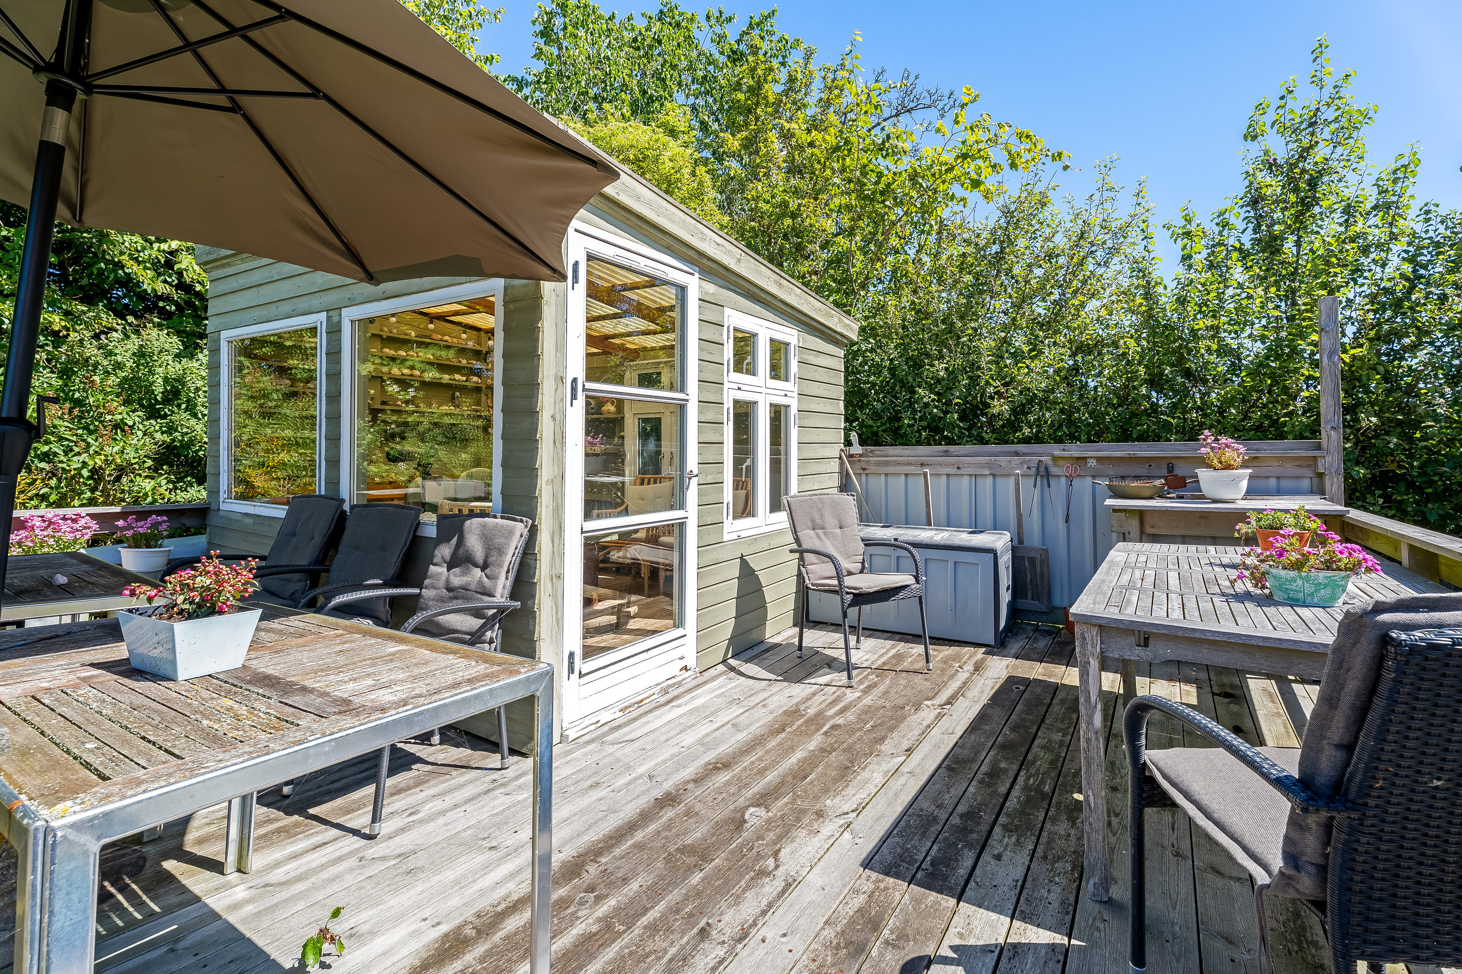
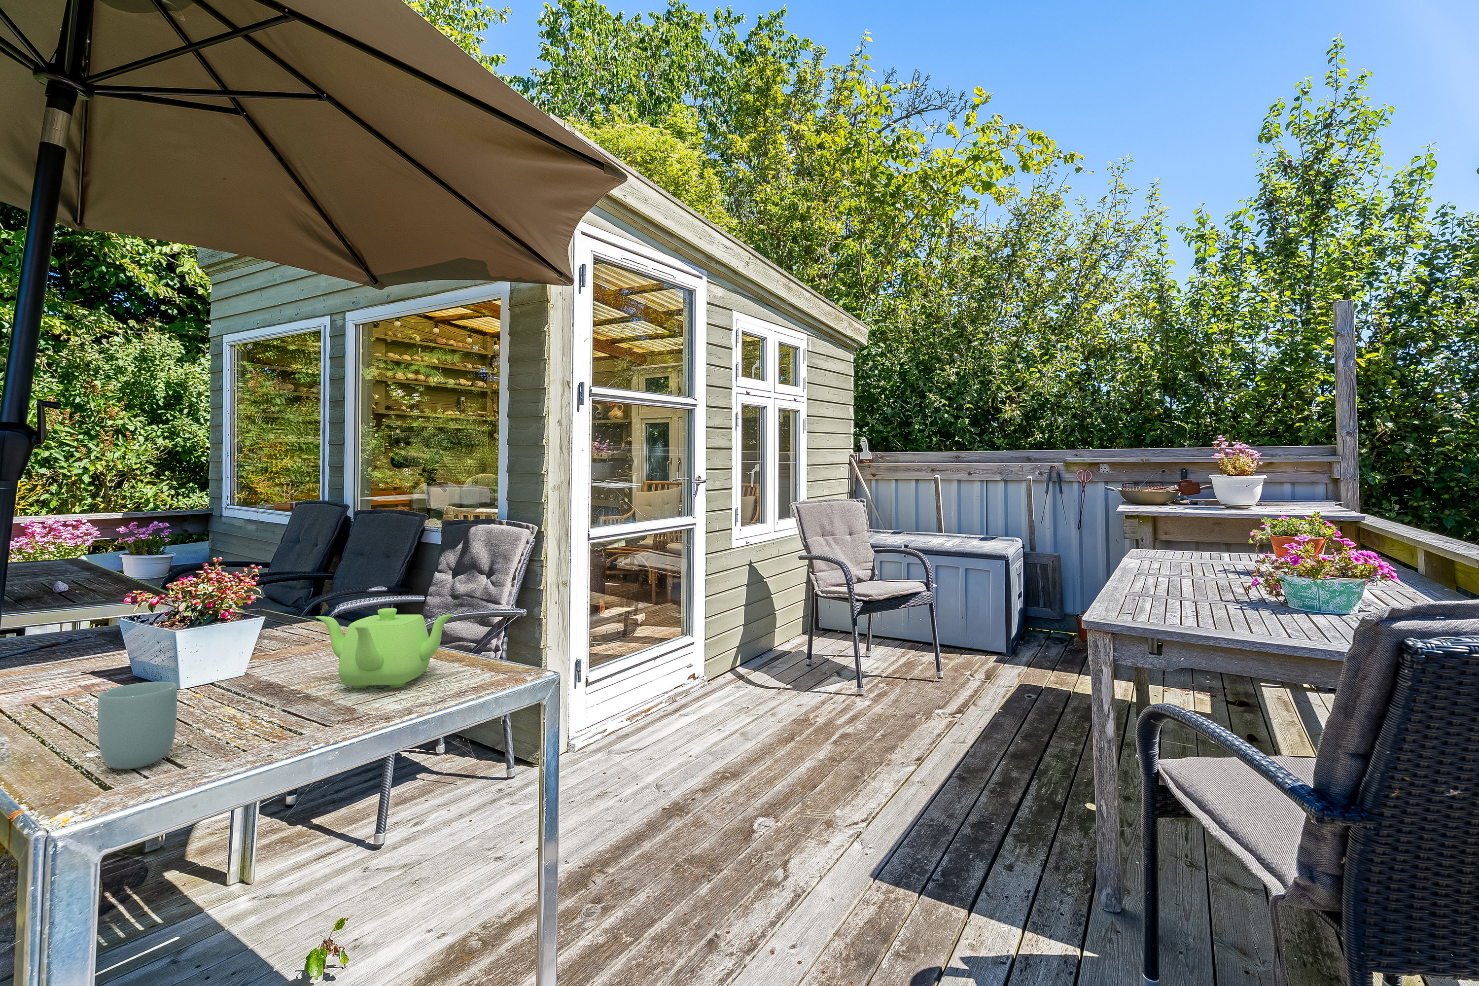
+ teapot [315,607,456,689]
+ cup [97,681,177,769]
